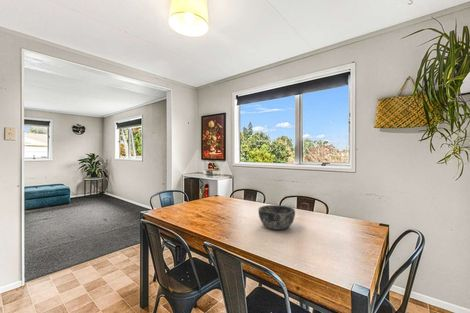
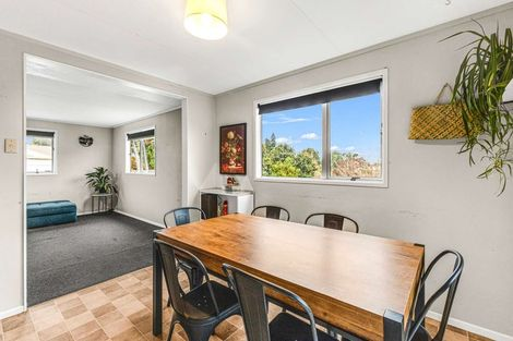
- bowl [257,204,296,231]
